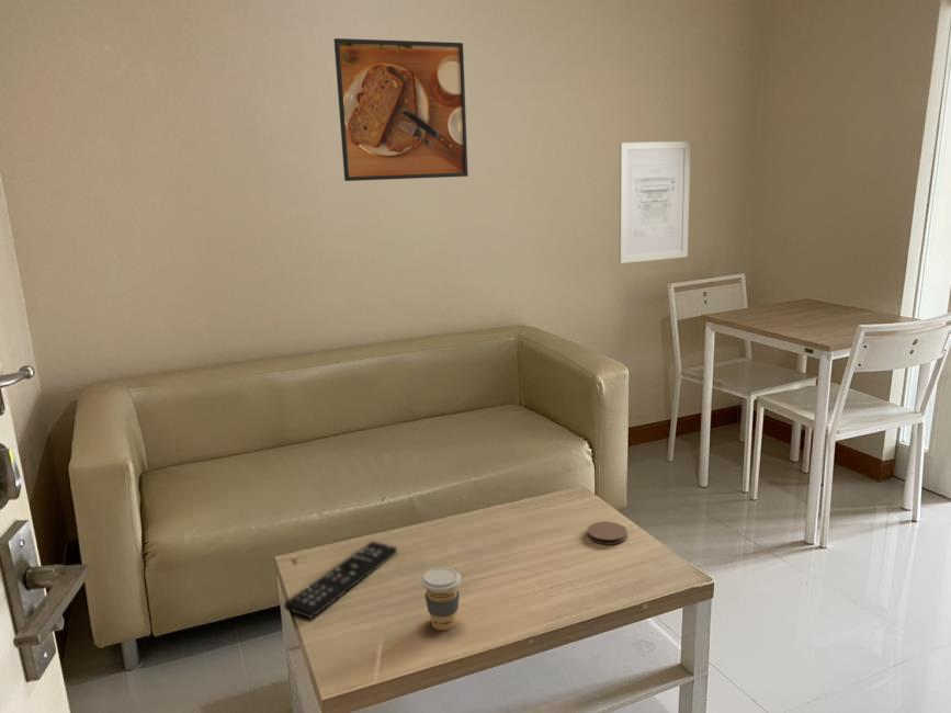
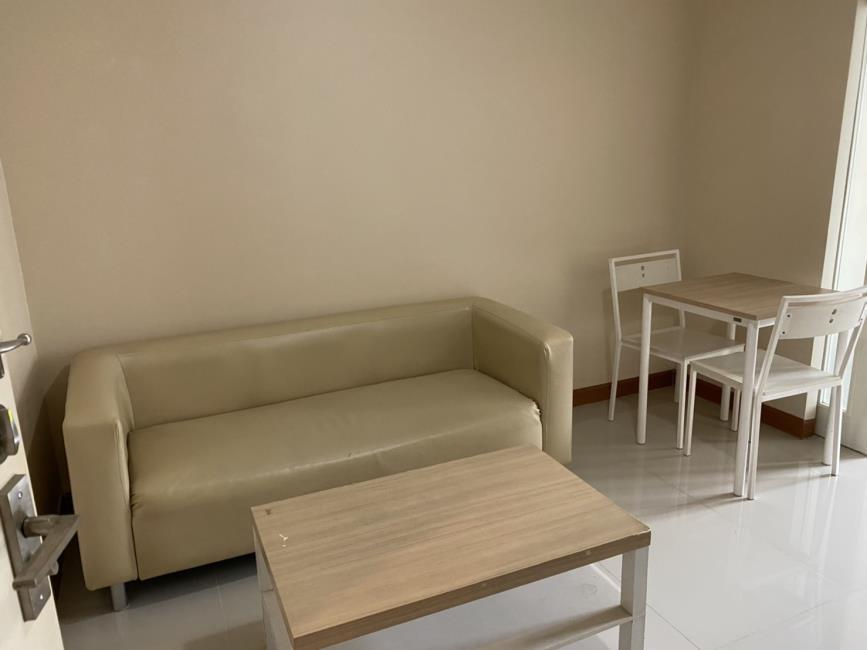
- coffee cup [420,566,462,632]
- wall art [619,140,692,264]
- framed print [333,37,469,182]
- remote control [283,540,398,620]
- coaster [587,521,629,546]
